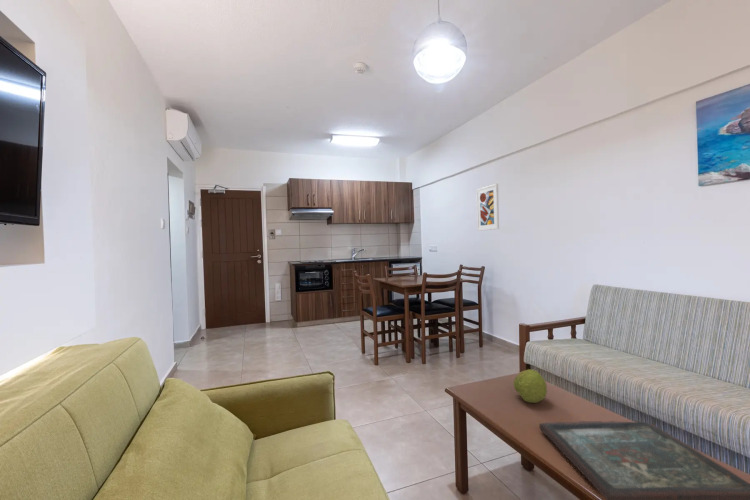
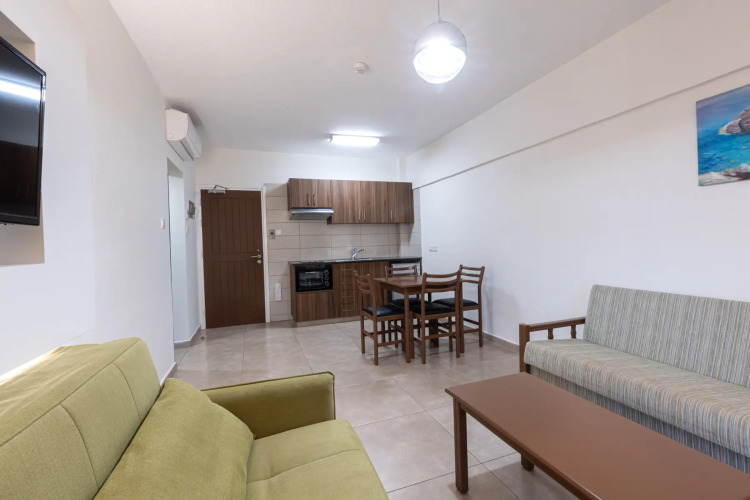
- board game [538,420,750,500]
- fruit [513,368,548,404]
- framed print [475,182,500,232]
